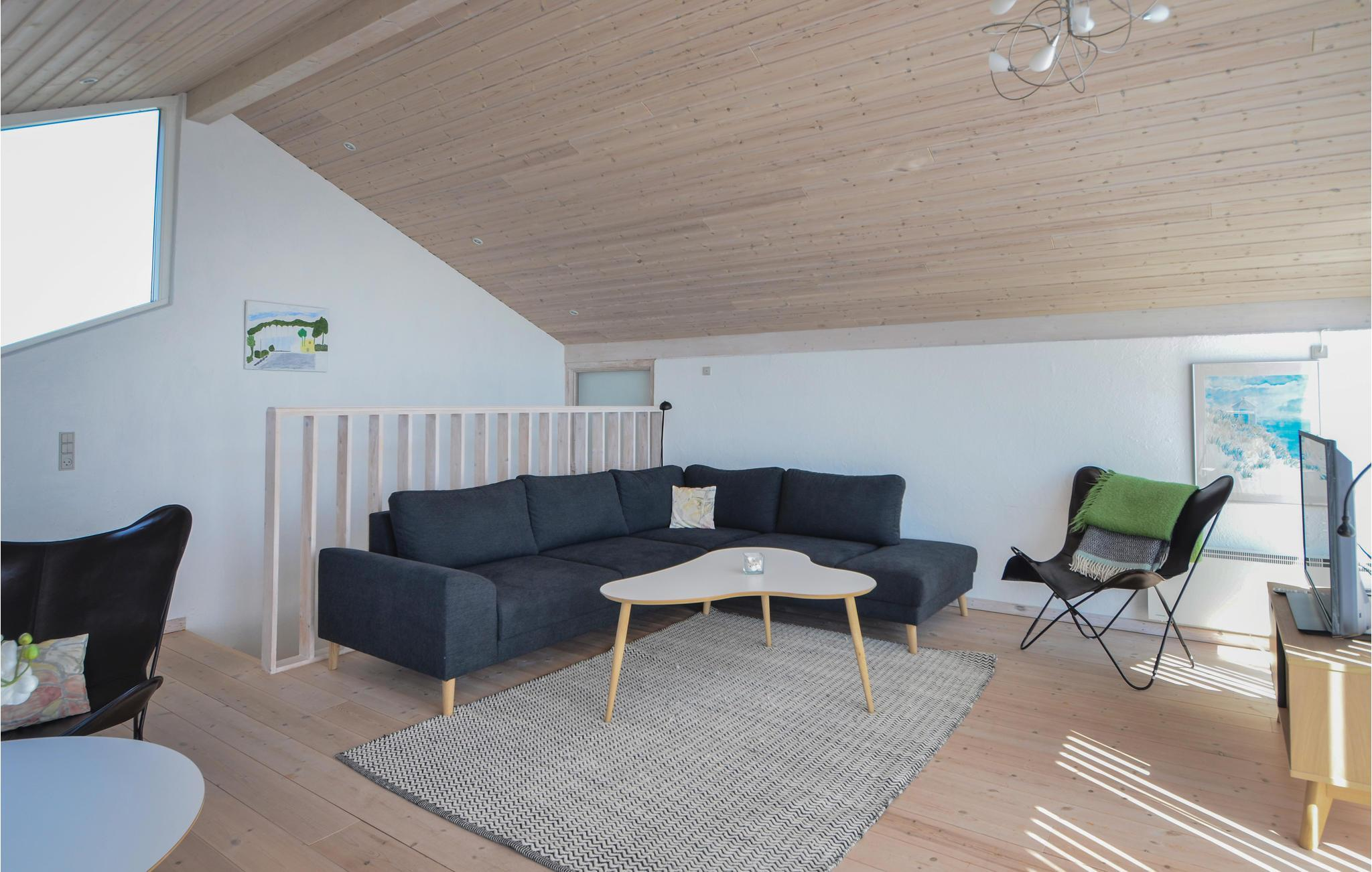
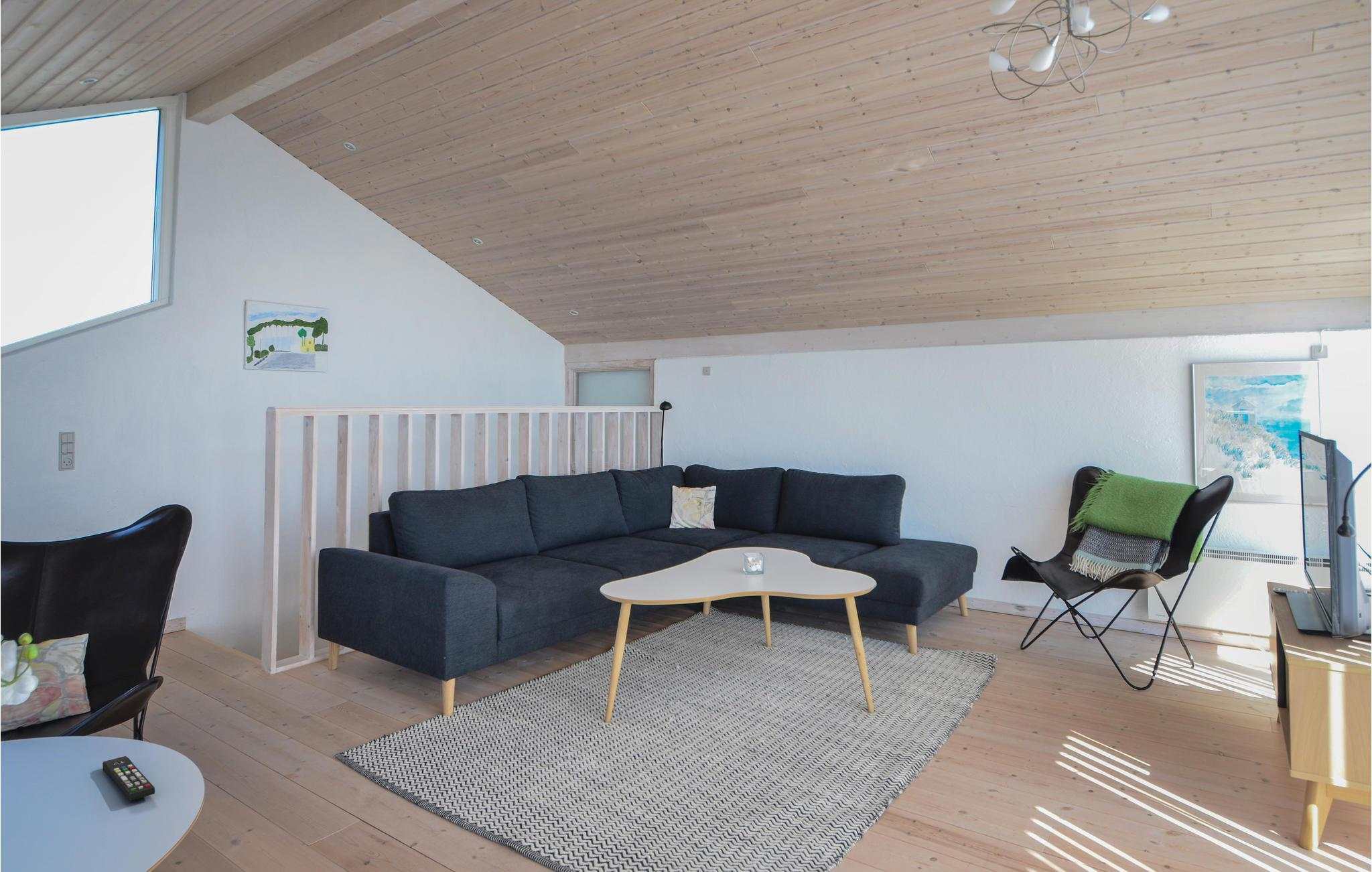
+ remote control [102,755,155,802]
